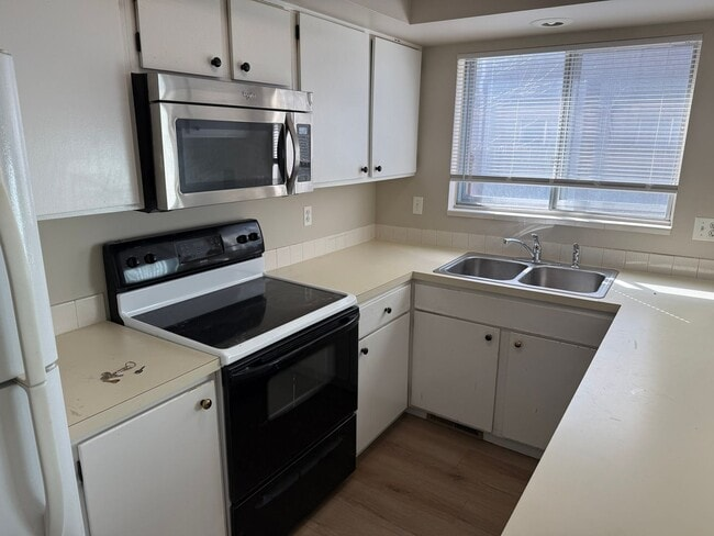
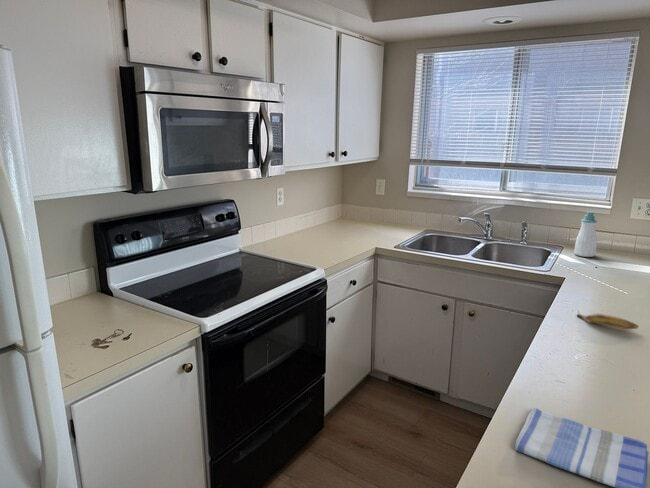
+ dish towel [514,407,650,488]
+ banana [575,312,639,330]
+ soap bottle [573,210,599,258]
